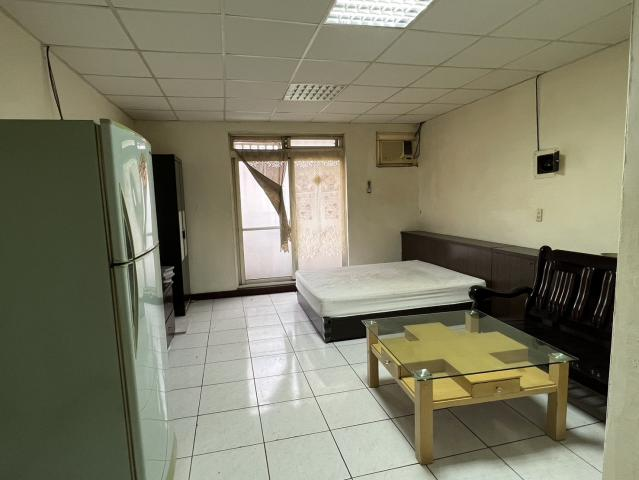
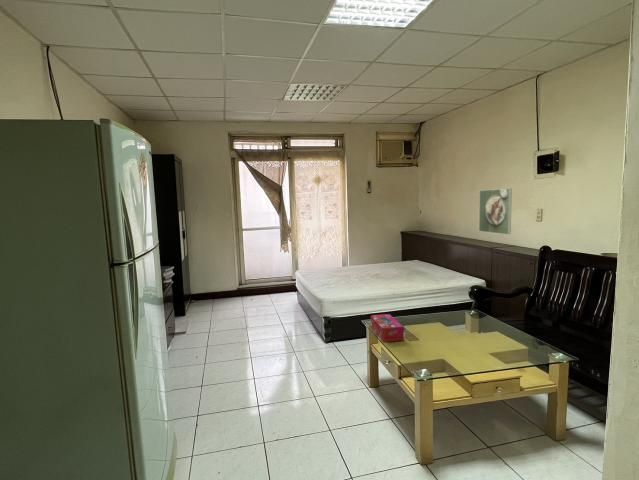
+ tissue box [370,313,405,343]
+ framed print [478,188,513,236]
